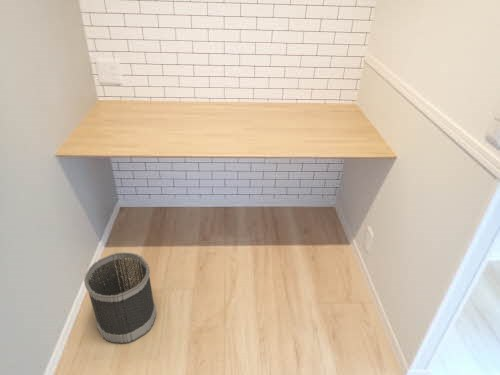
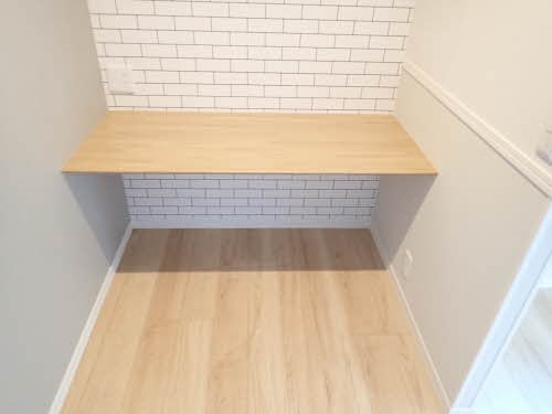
- wastebasket [83,251,157,345]
